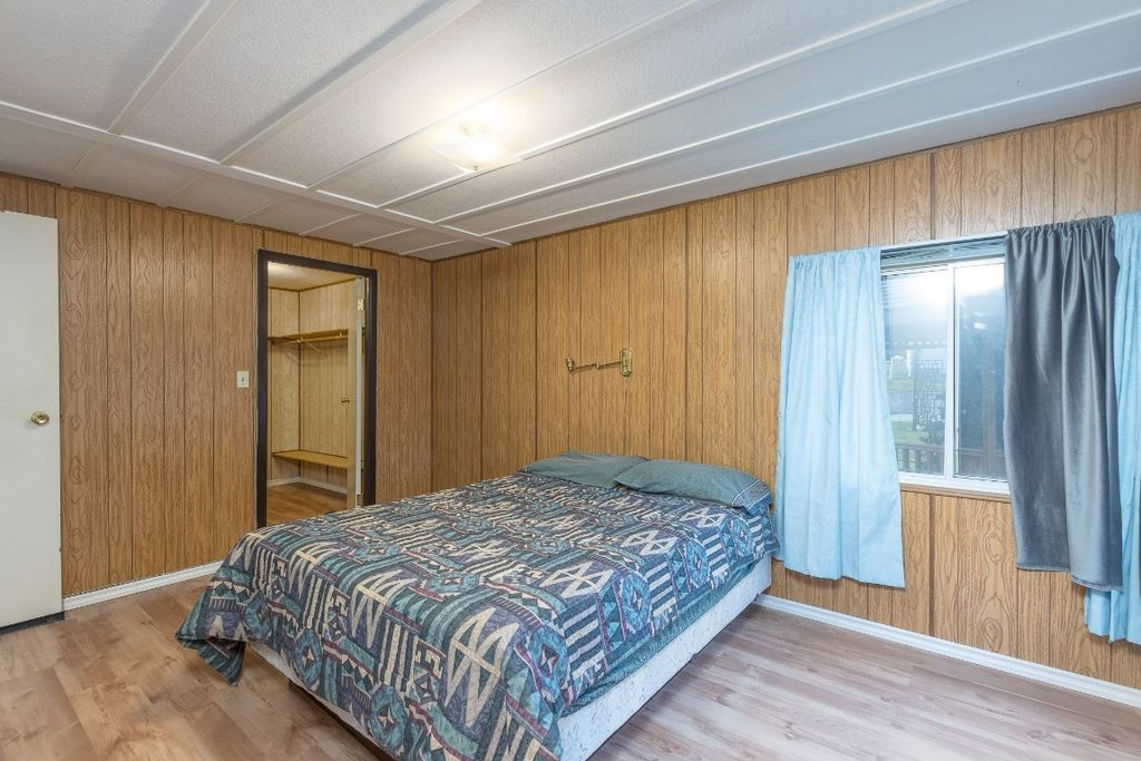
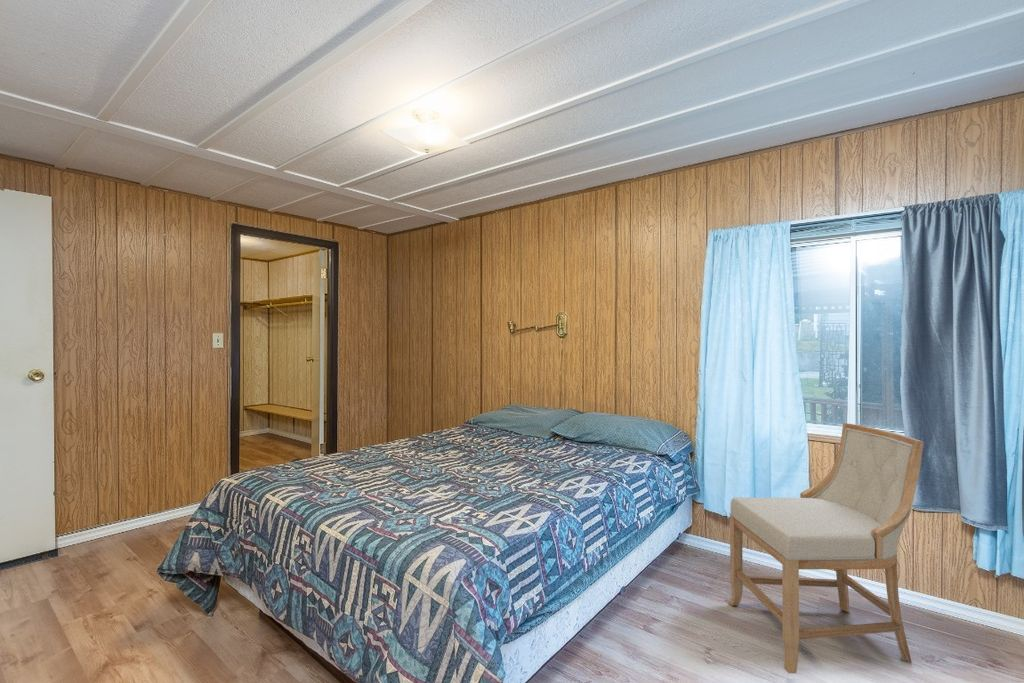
+ bar stool [728,422,925,674]
